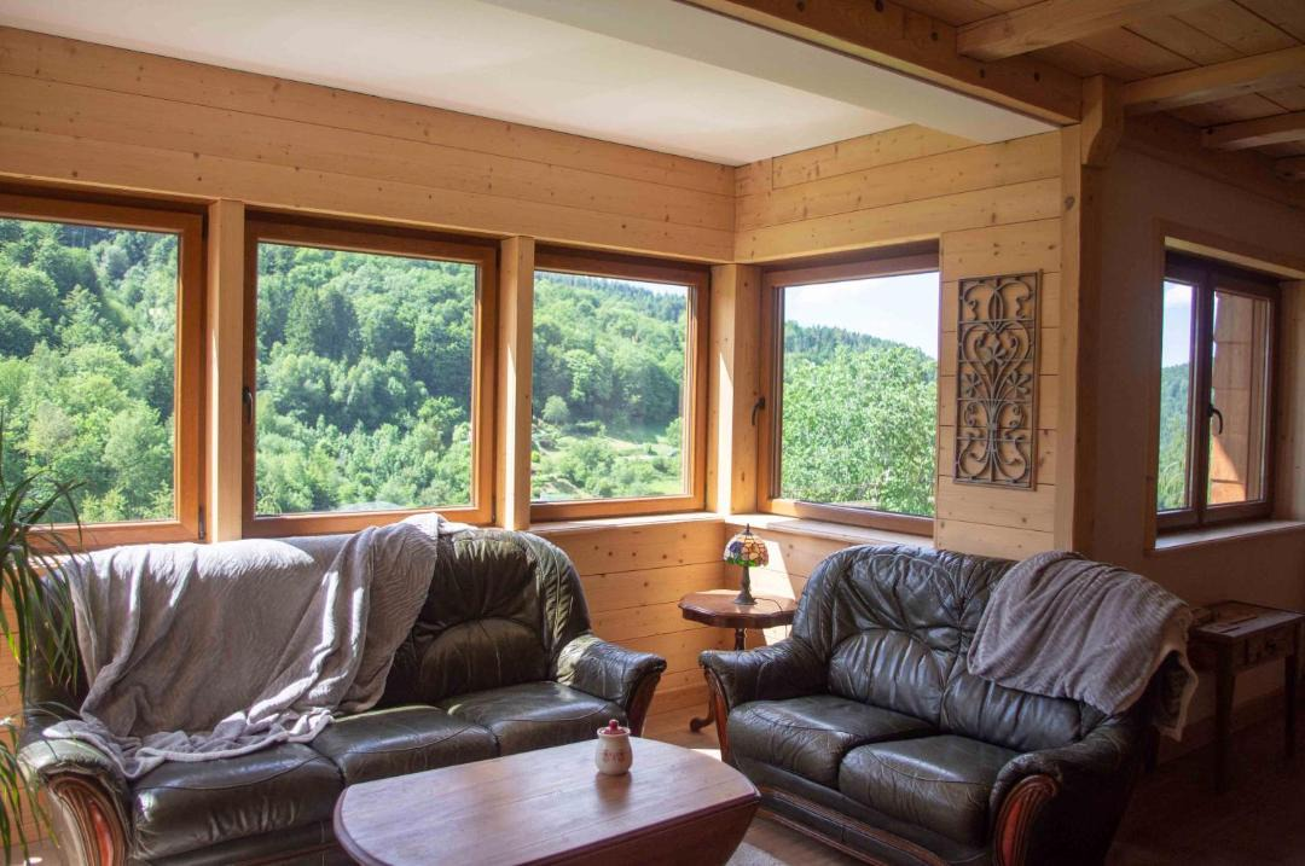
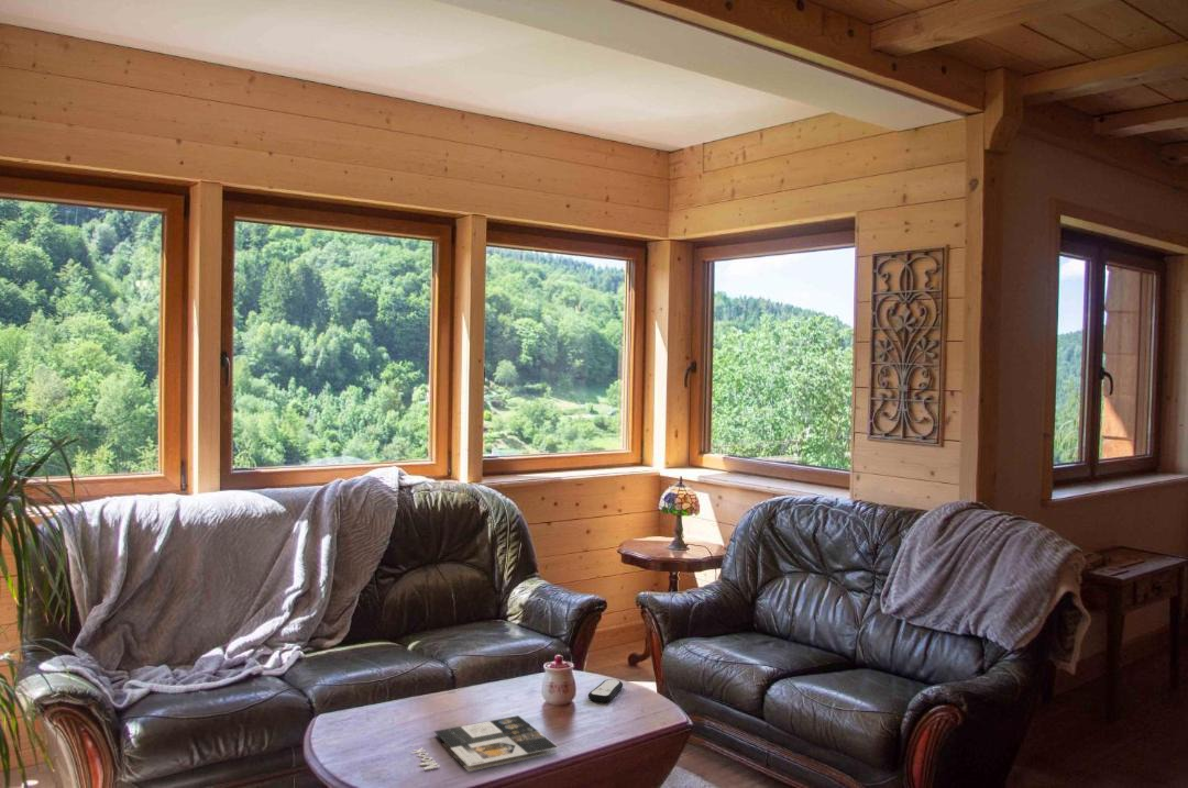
+ magazine [409,714,560,773]
+ remote control [587,678,624,703]
